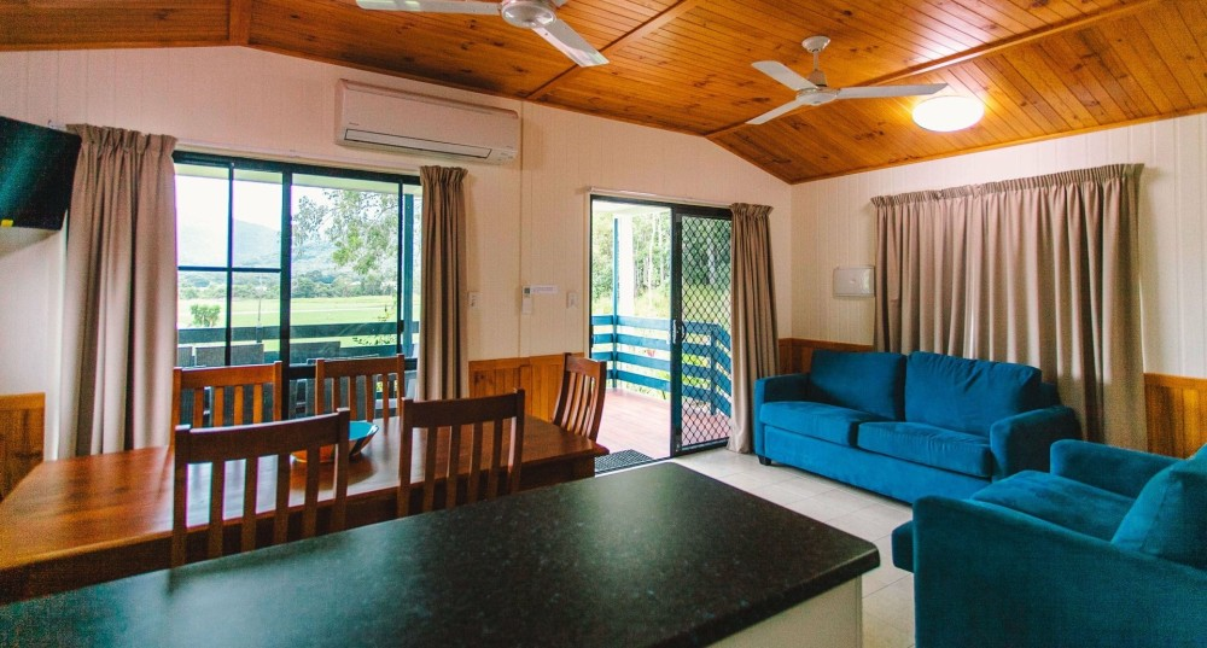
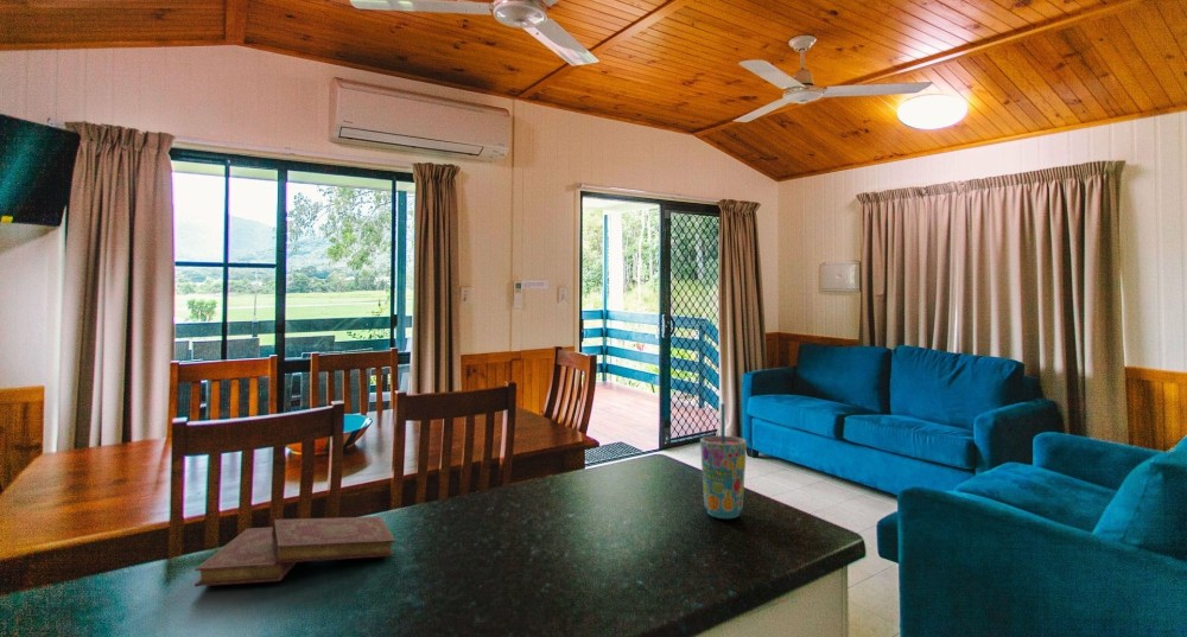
+ book [193,516,396,587]
+ cup [699,402,748,520]
